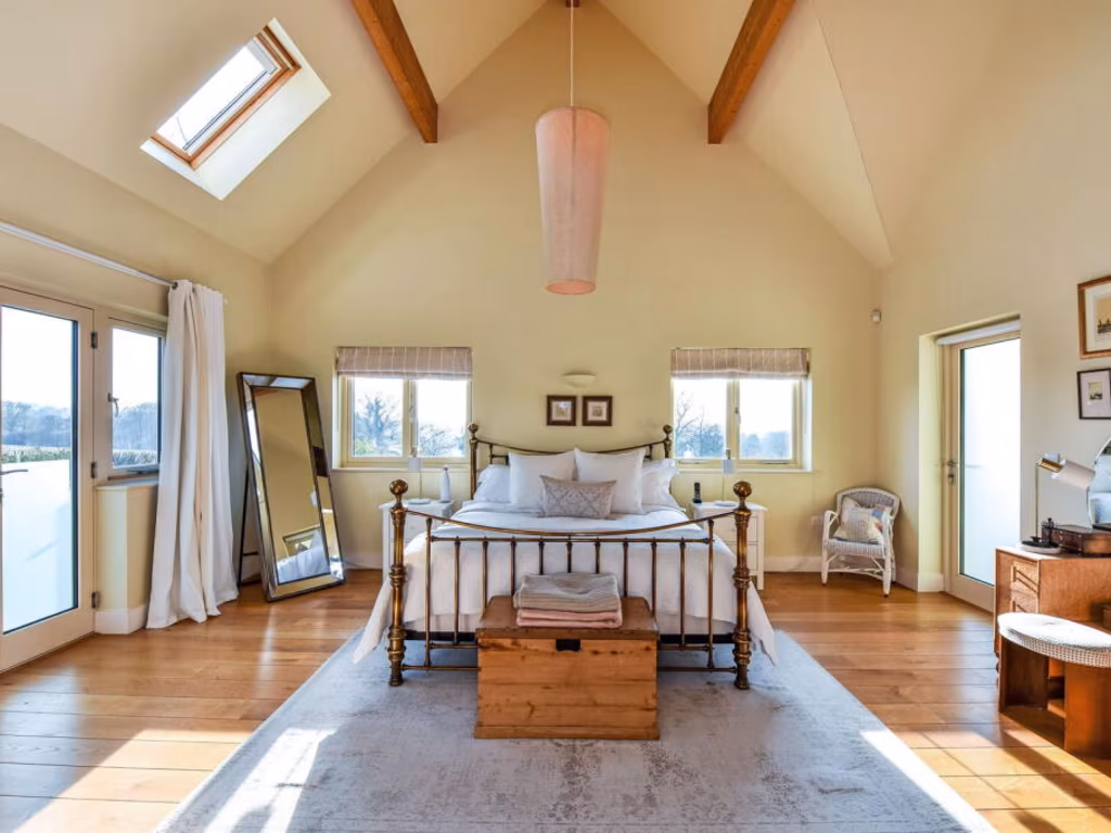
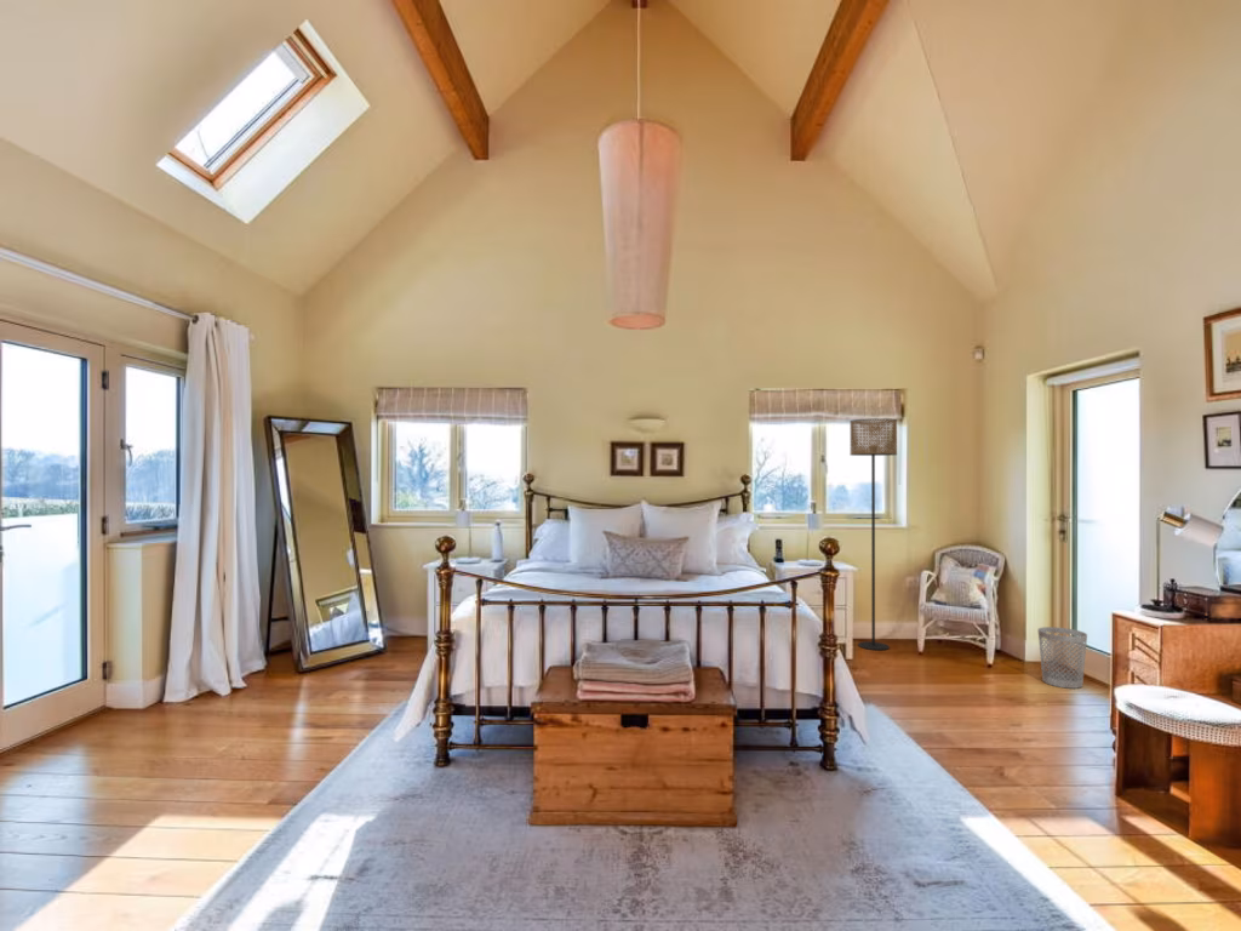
+ wastebasket [1036,626,1088,690]
+ floor lamp [848,417,898,651]
